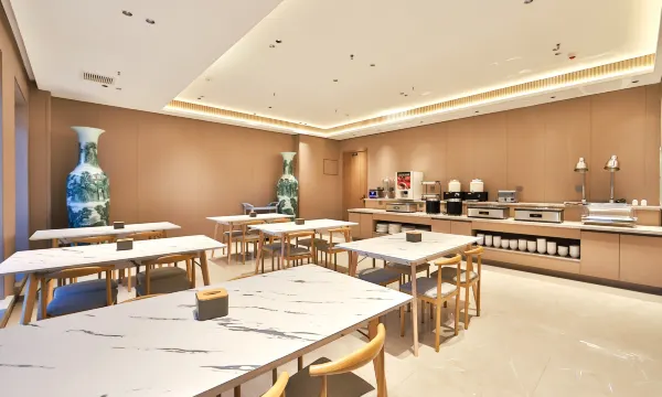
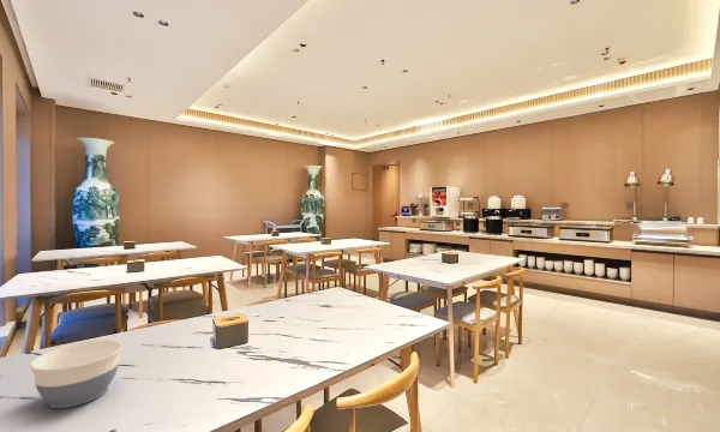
+ bowl [29,338,124,409]
